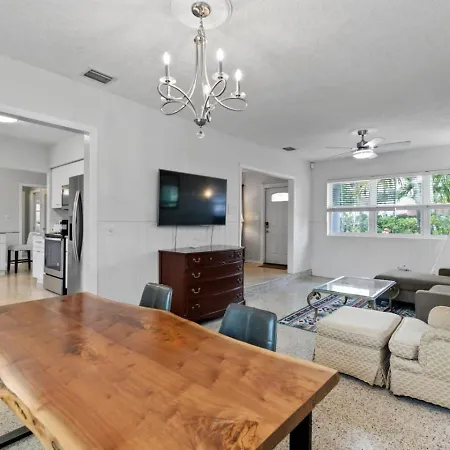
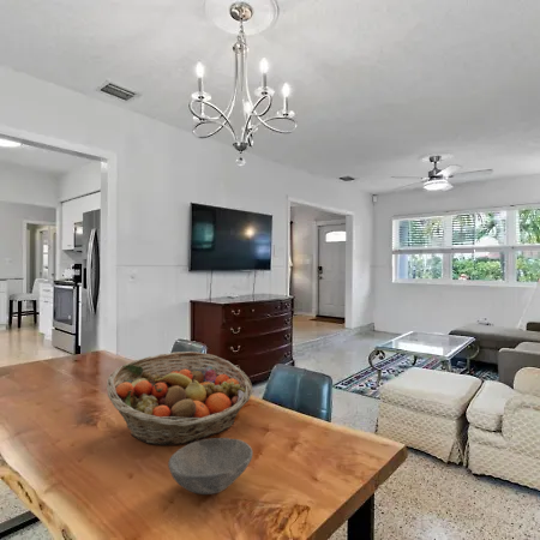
+ bowl [167,437,253,496]
+ fruit basket [106,350,253,446]
